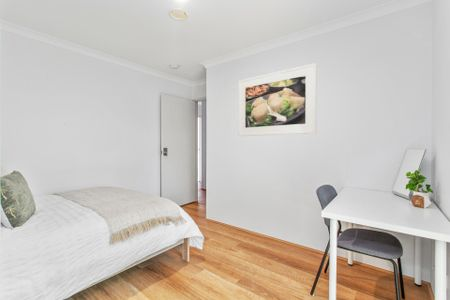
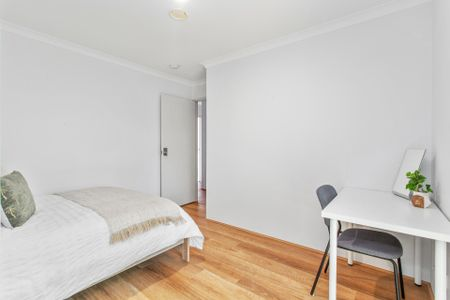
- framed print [237,62,317,137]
